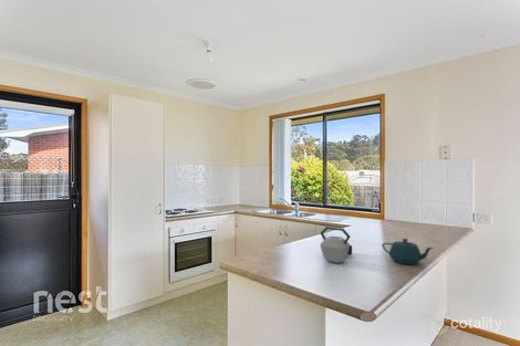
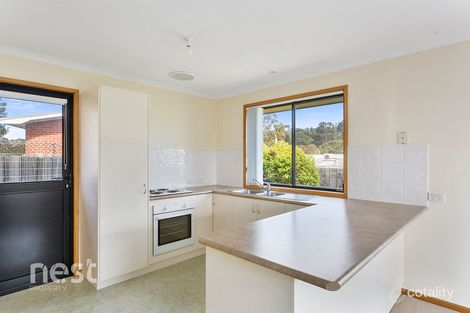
- kettle [319,226,353,264]
- teapot [382,238,435,265]
